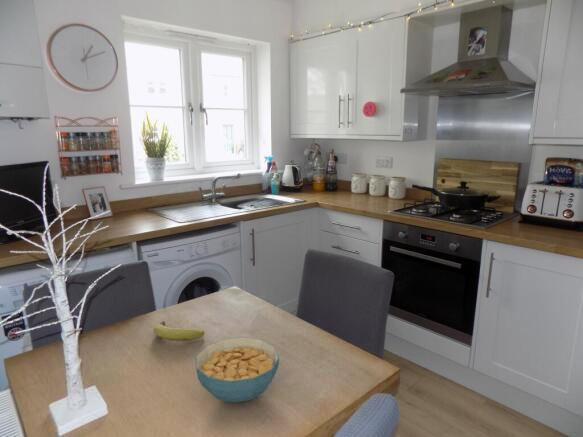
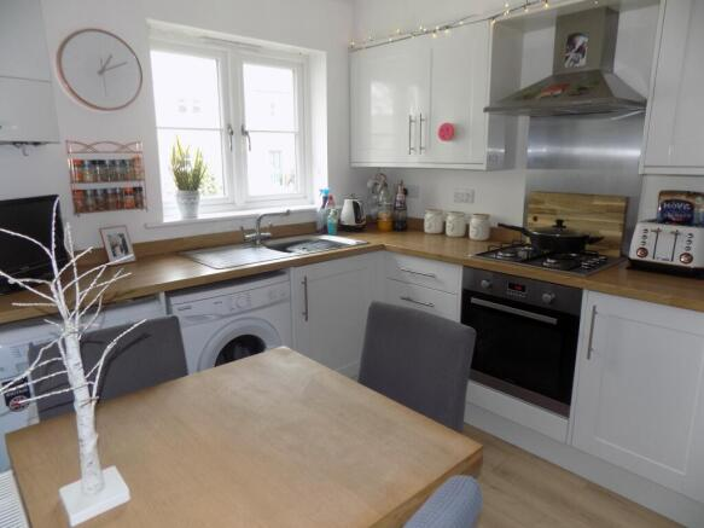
- fruit [153,320,205,342]
- cereal bowl [195,336,280,403]
